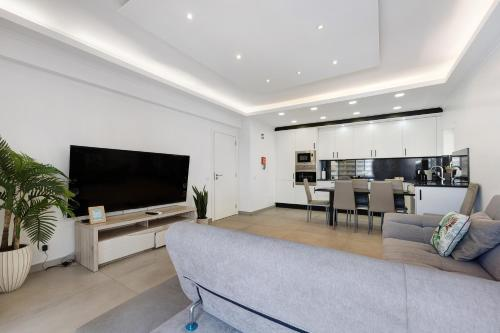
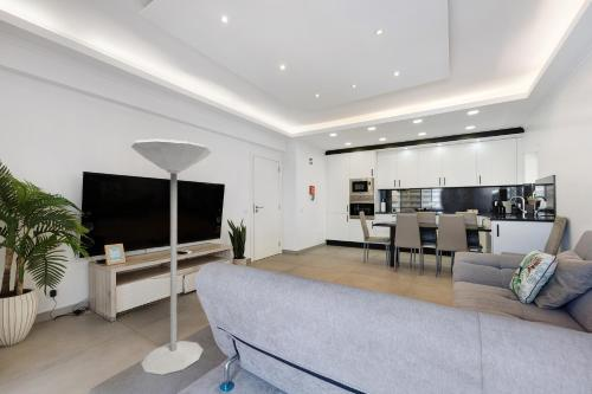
+ floor lamp [130,138,213,376]
